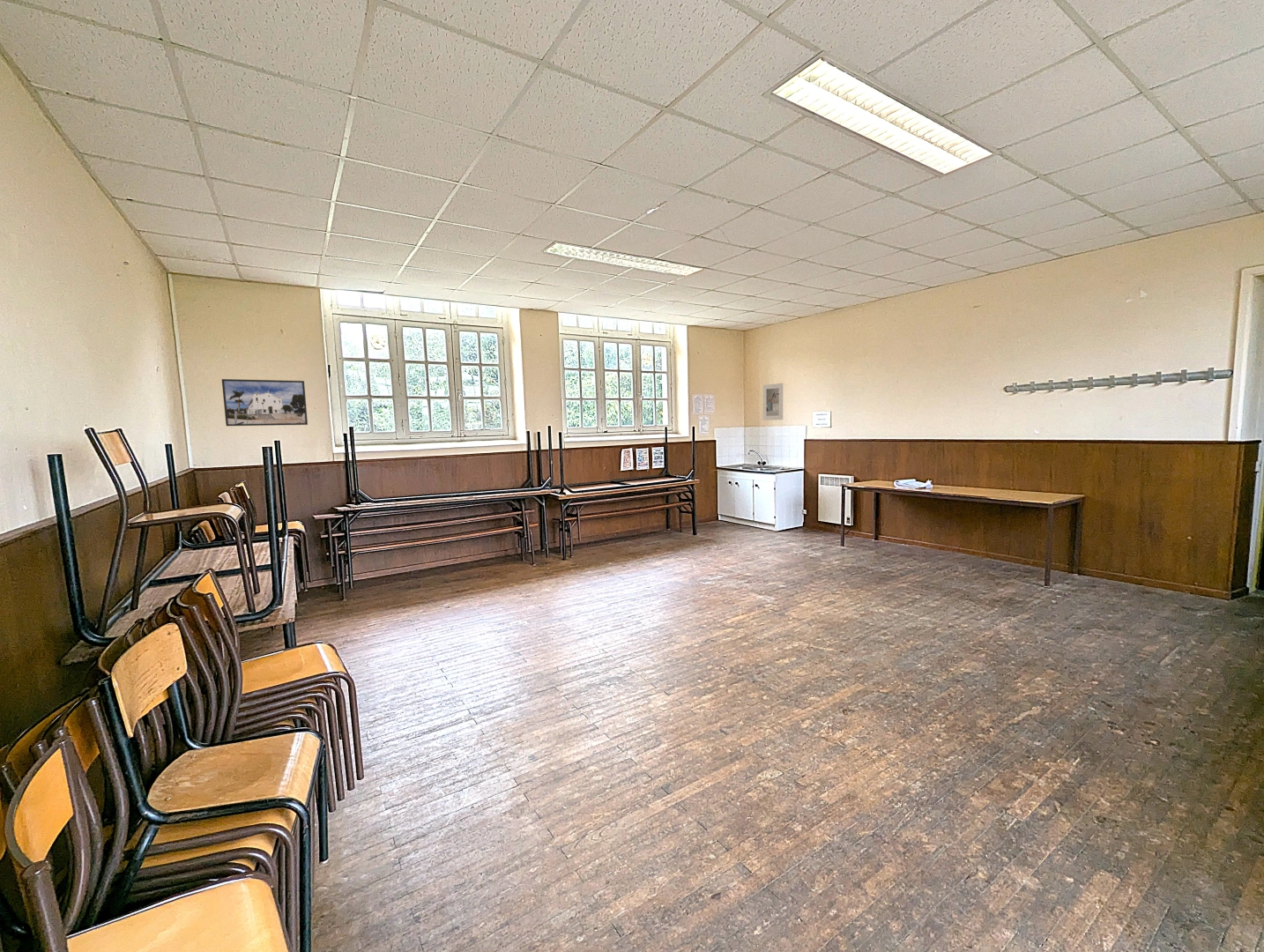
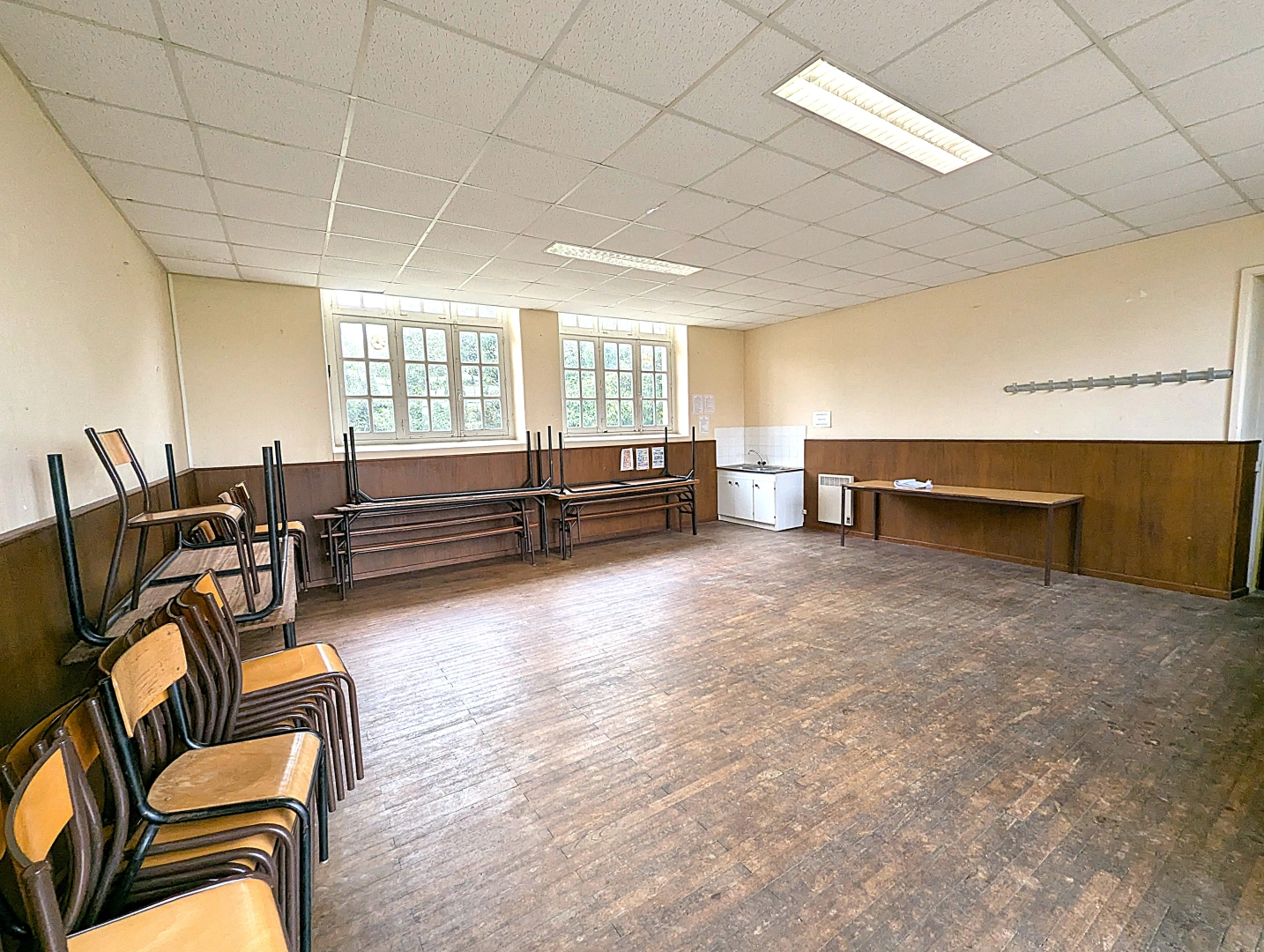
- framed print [762,383,784,421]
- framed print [221,378,309,427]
